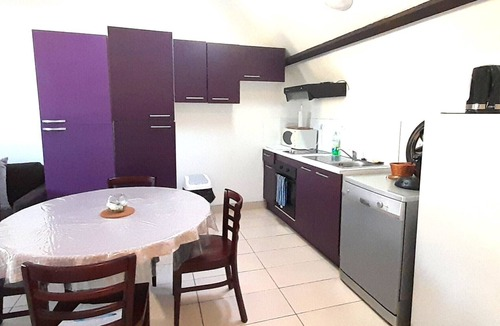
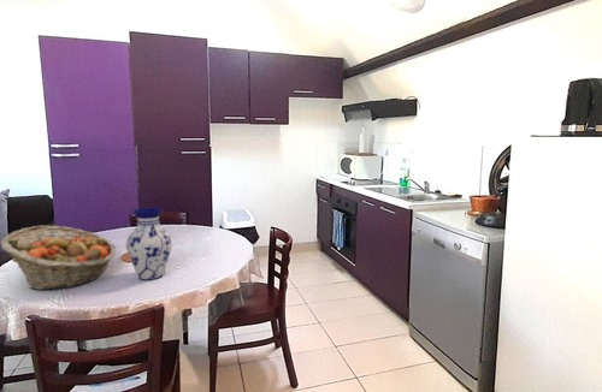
+ fruit basket [0,225,117,291]
+ vase [125,207,173,281]
